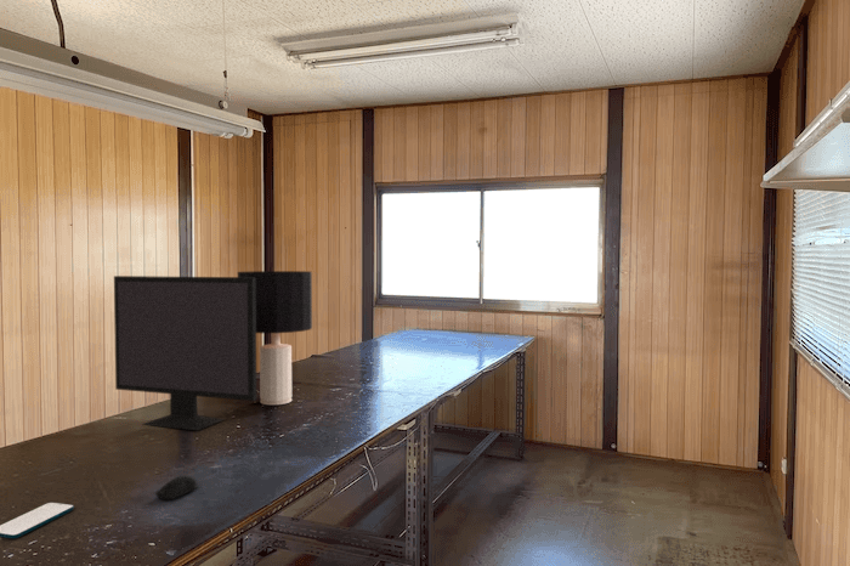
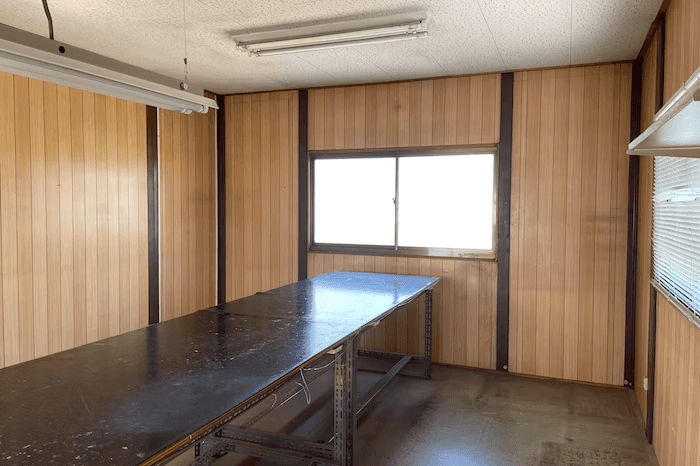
- smartphone [0,502,75,539]
- computer mouse [154,474,198,500]
- monitor [113,274,257,431]
- desk lamp [237,270,313,406]
